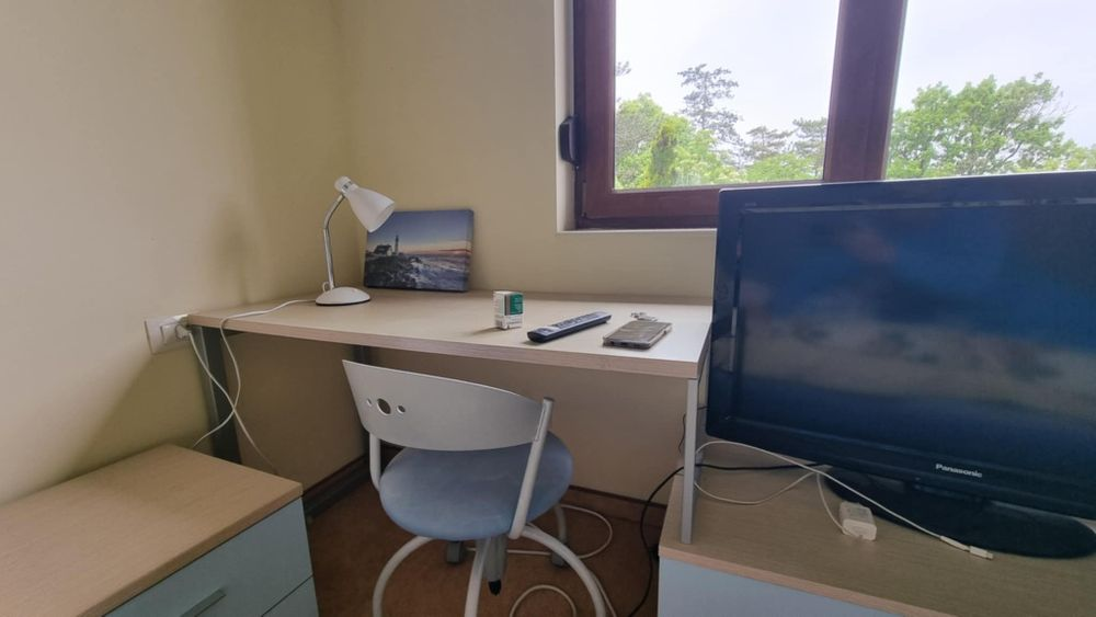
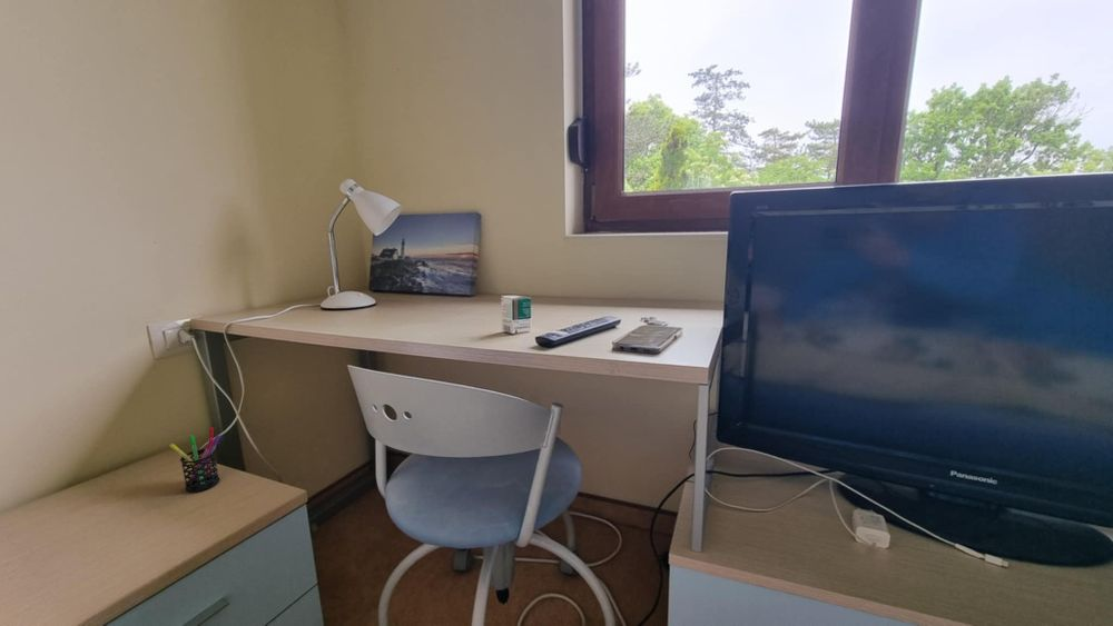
+ pen holder [168,426,224,493]
